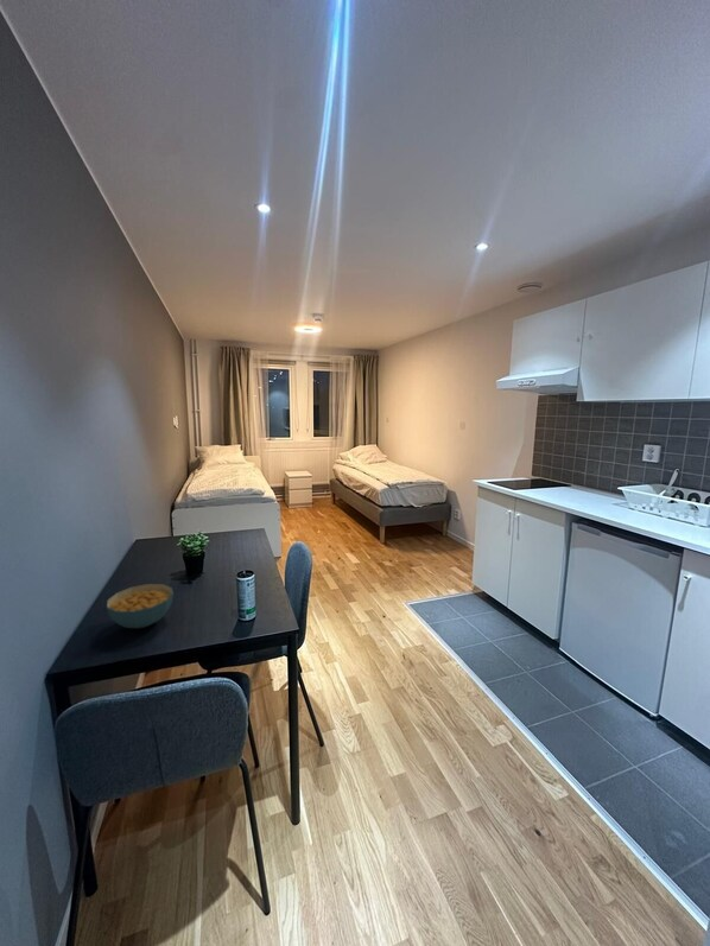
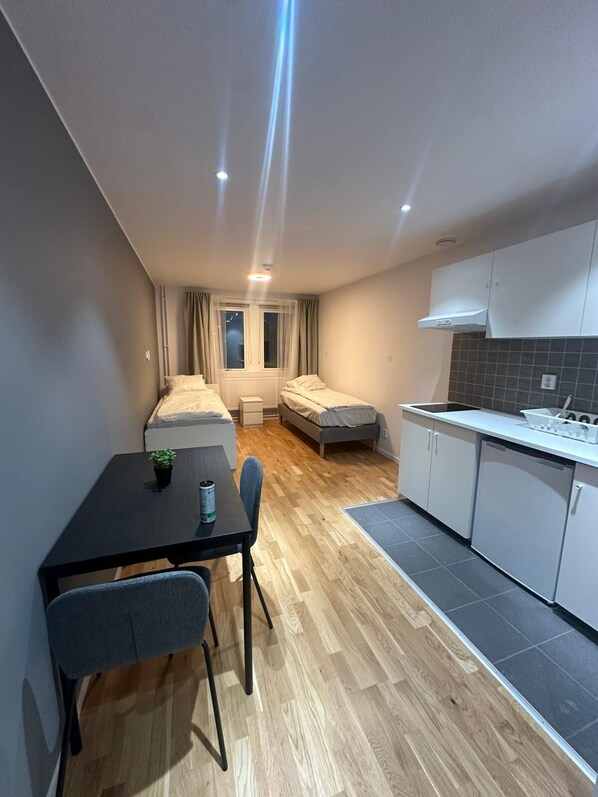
- cereal bowl [106,583,175,629]
